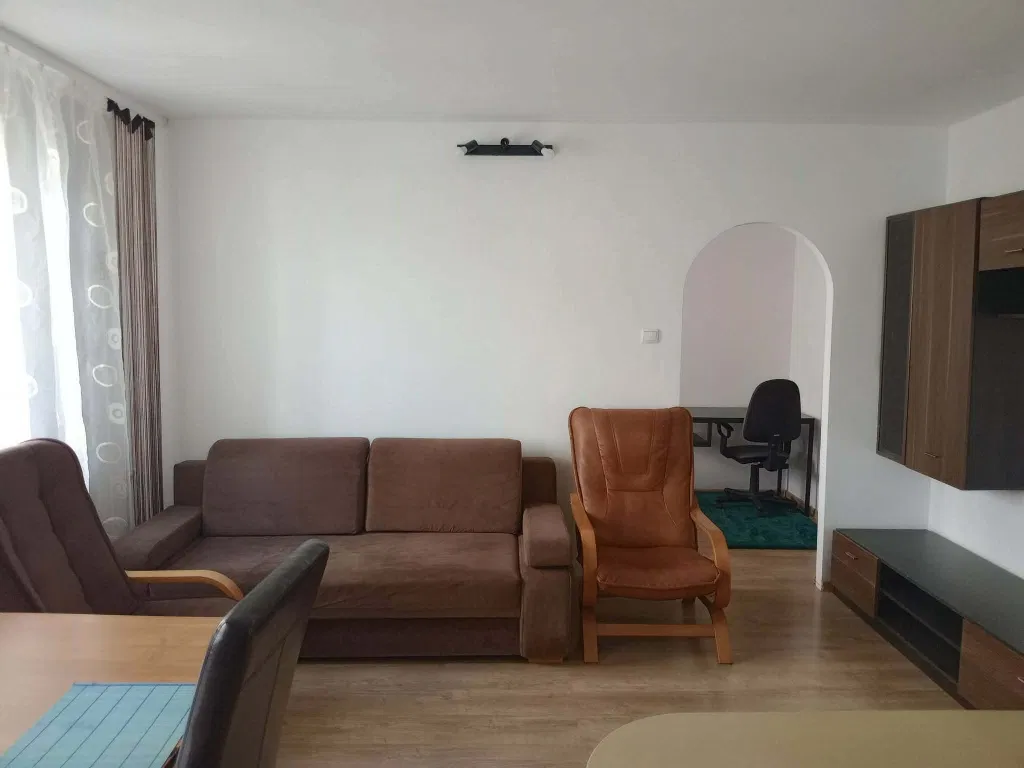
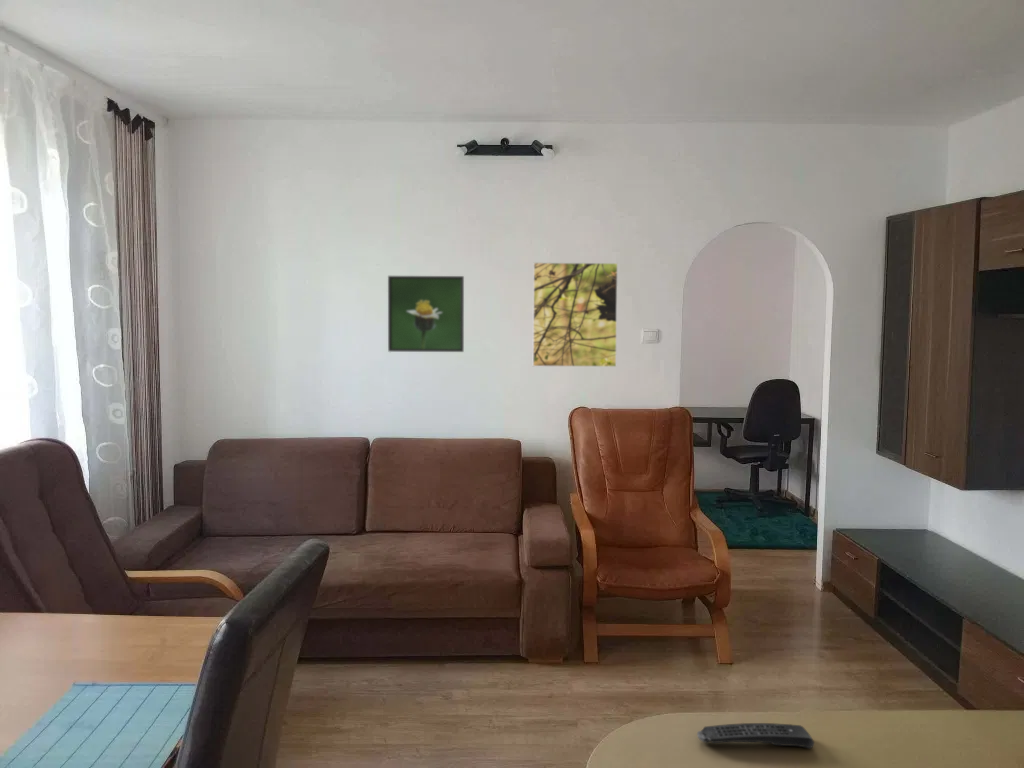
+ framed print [532,261,619,368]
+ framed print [387,275,465,353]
+ remote control [696,722,815,749]
